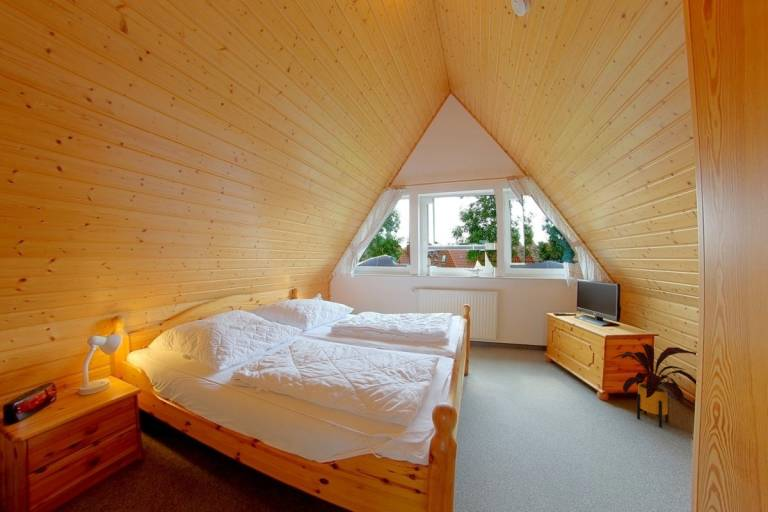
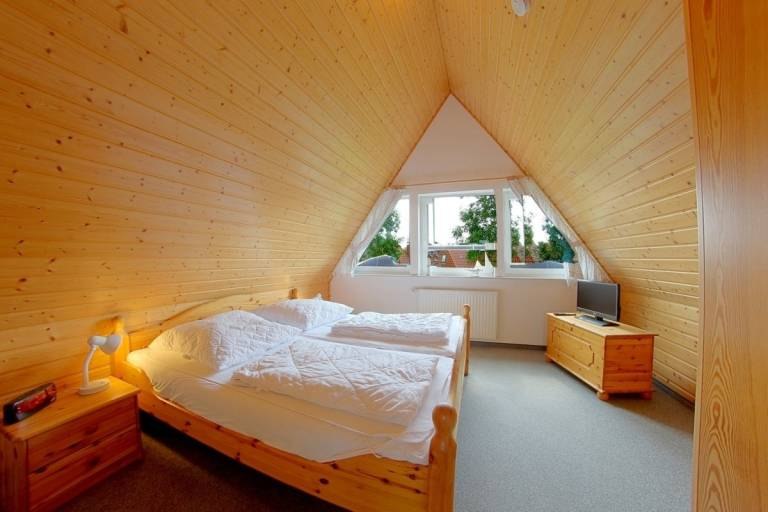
- house plant [609,342,697,428]
